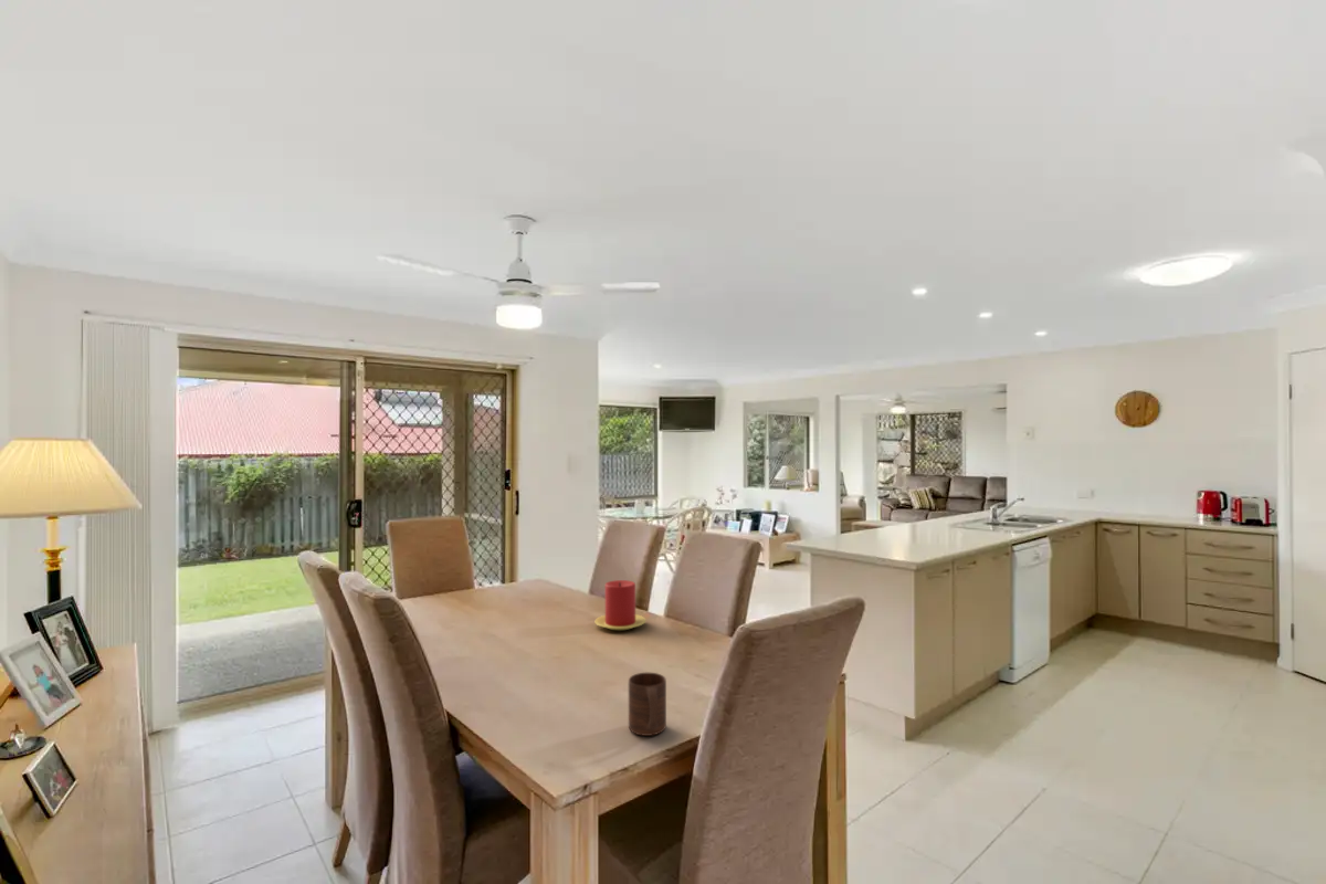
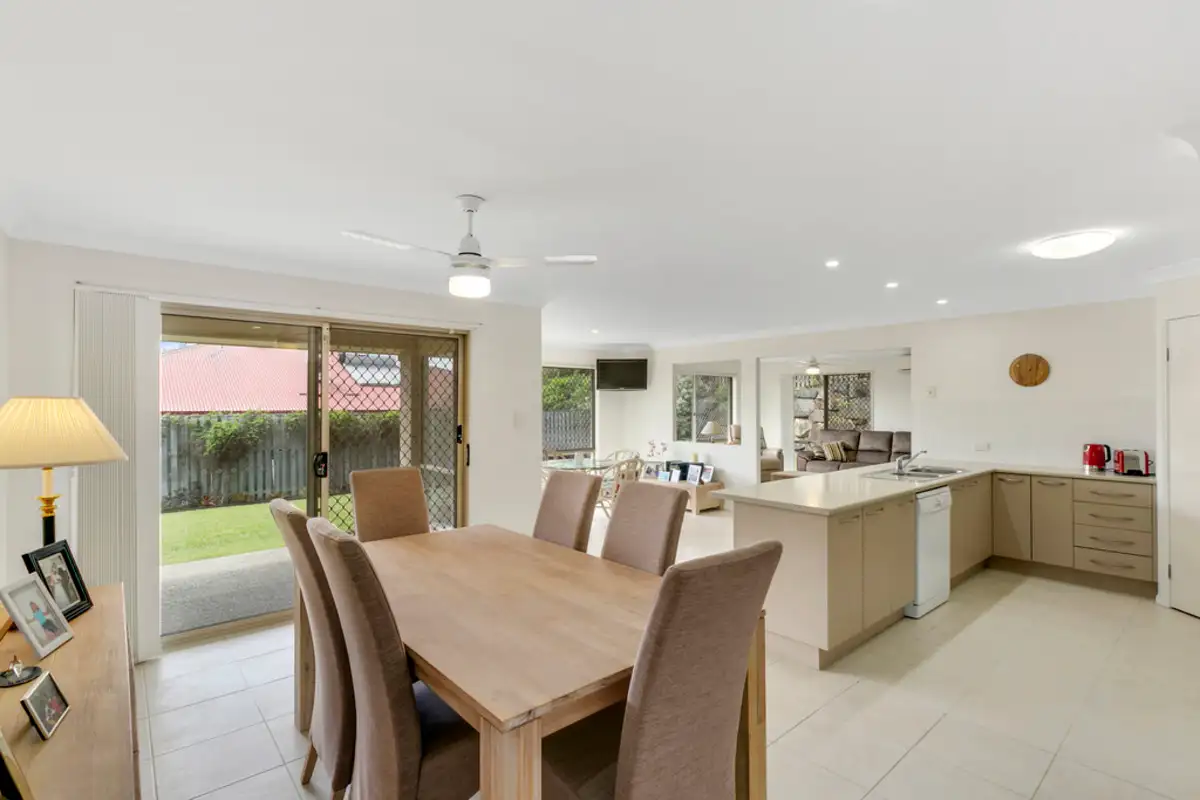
- candle [594,579,646,631]
- cup [628,672,667,737]
